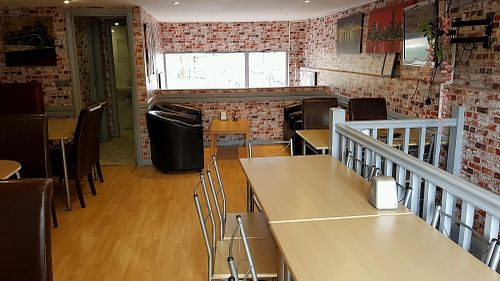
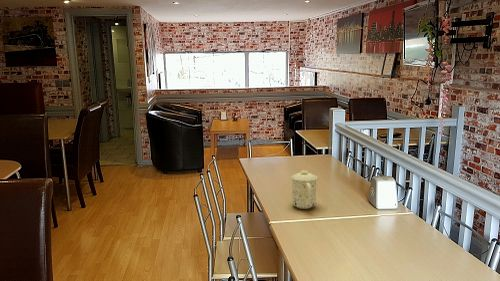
+ mug [290,169,318,210]
